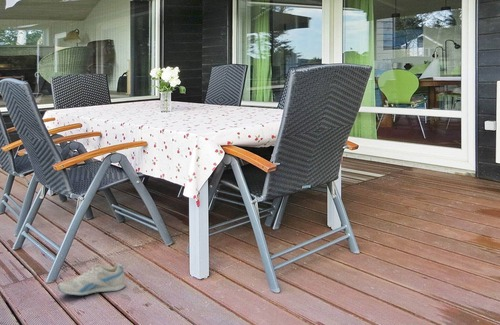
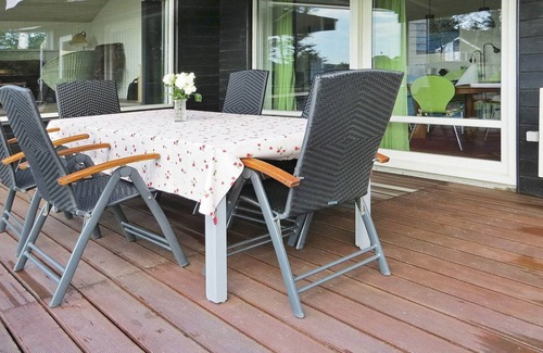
- sneaker [57,262,126,296]
